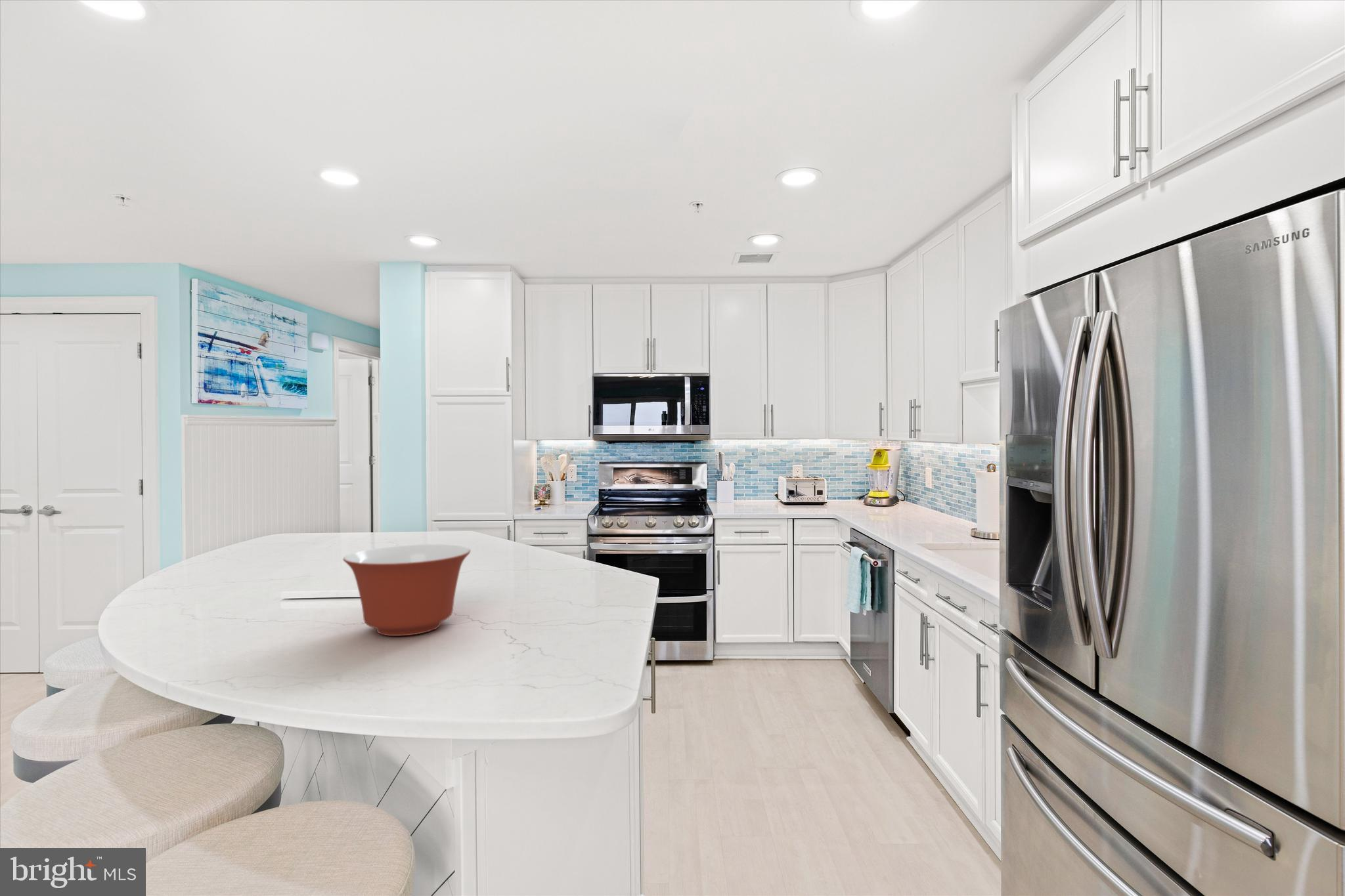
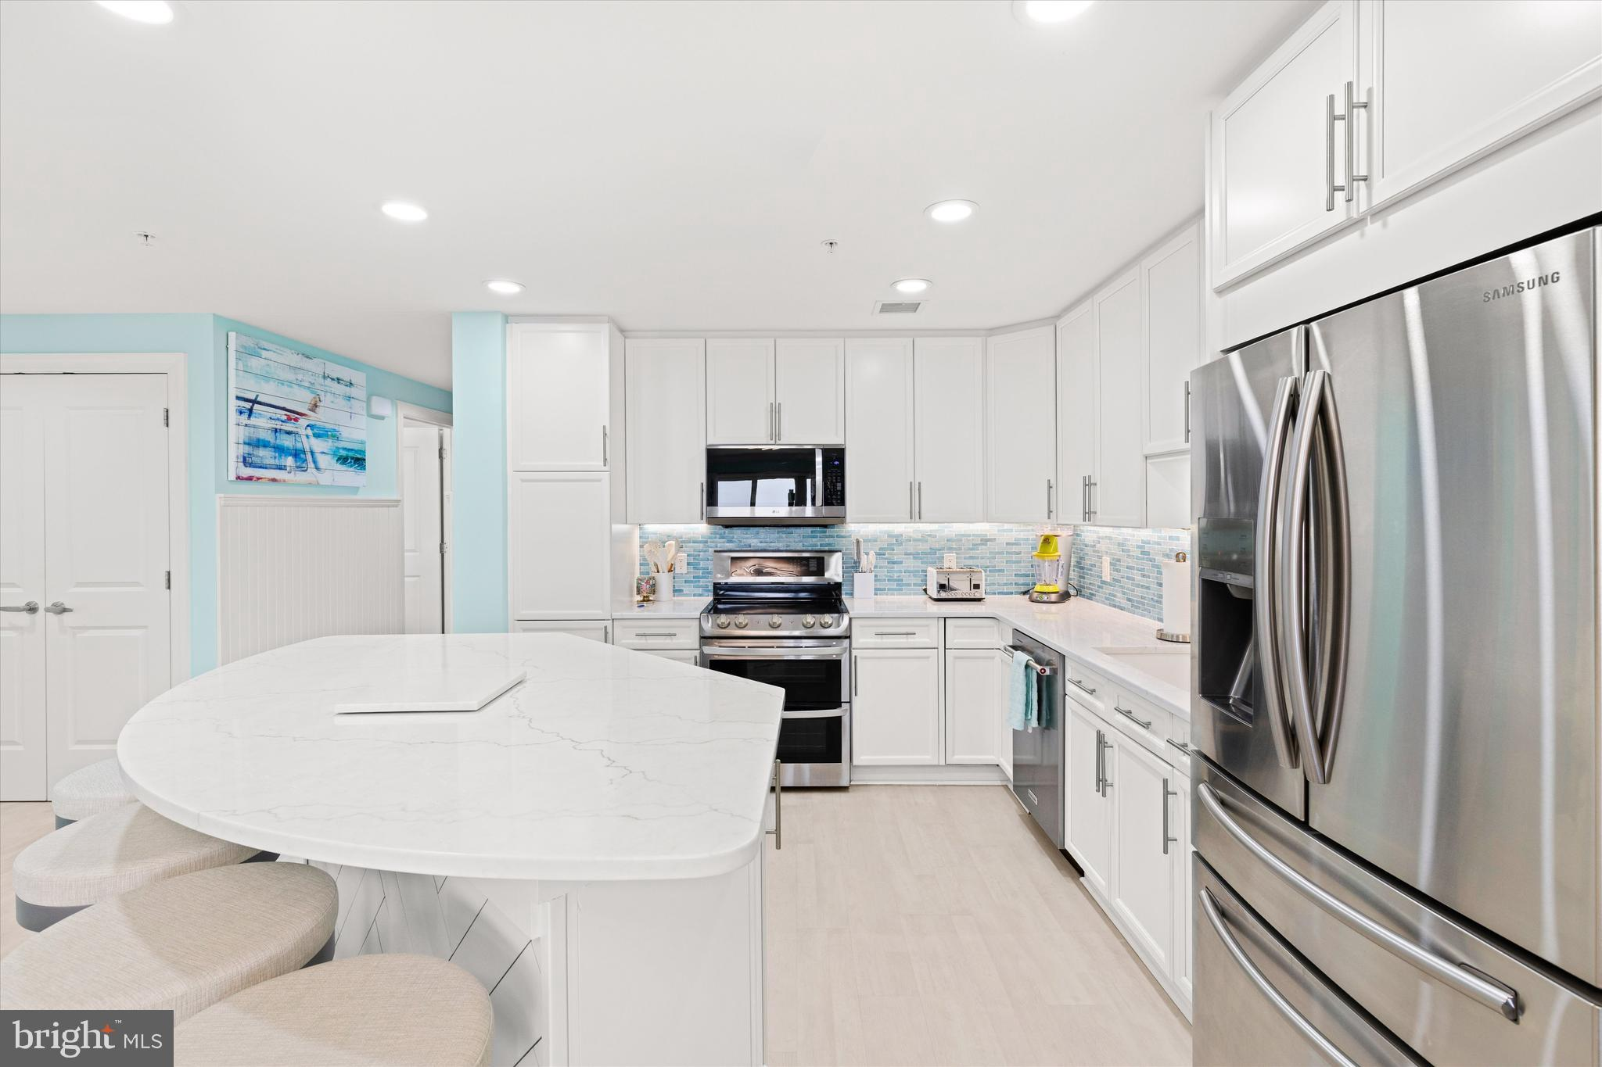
- mixing bowl [343,544,472,637]
